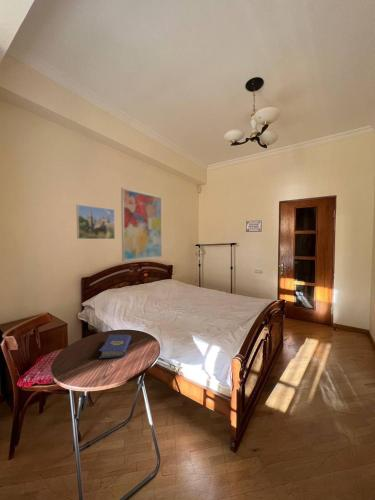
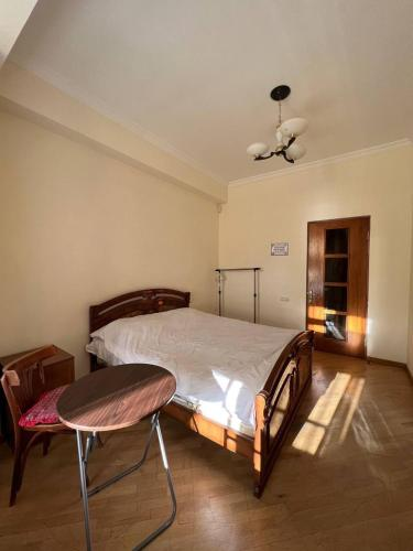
- wall art [120,186,163,262]
- hardcover book [98,334,132,359]
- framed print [76,204,116,240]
